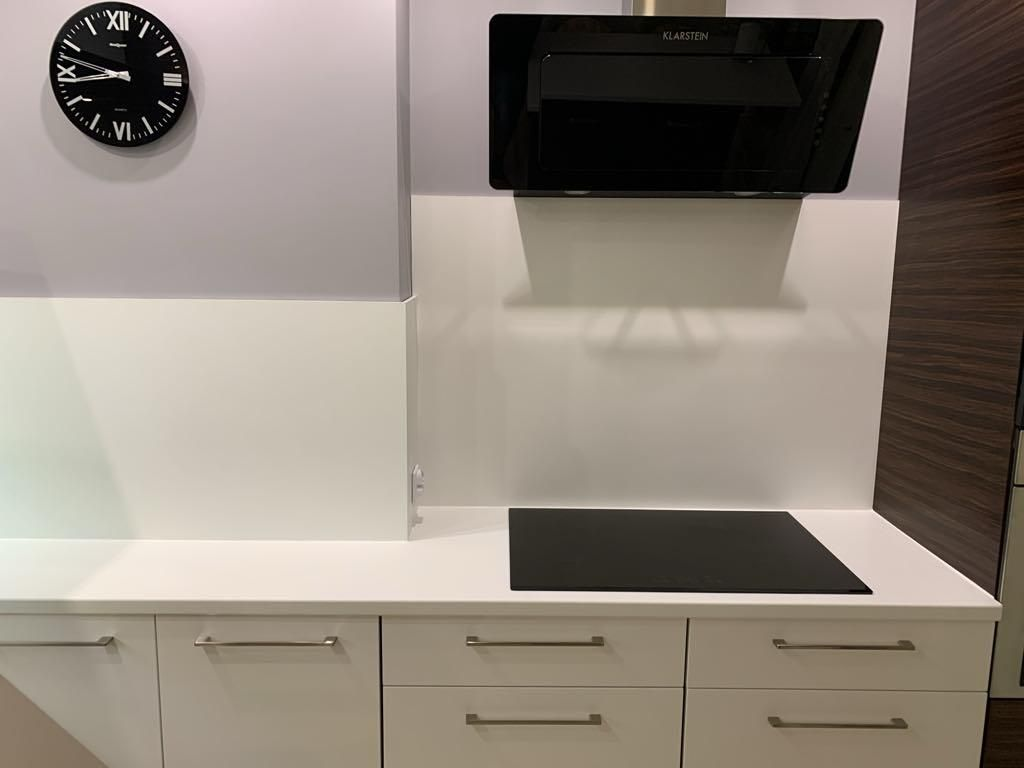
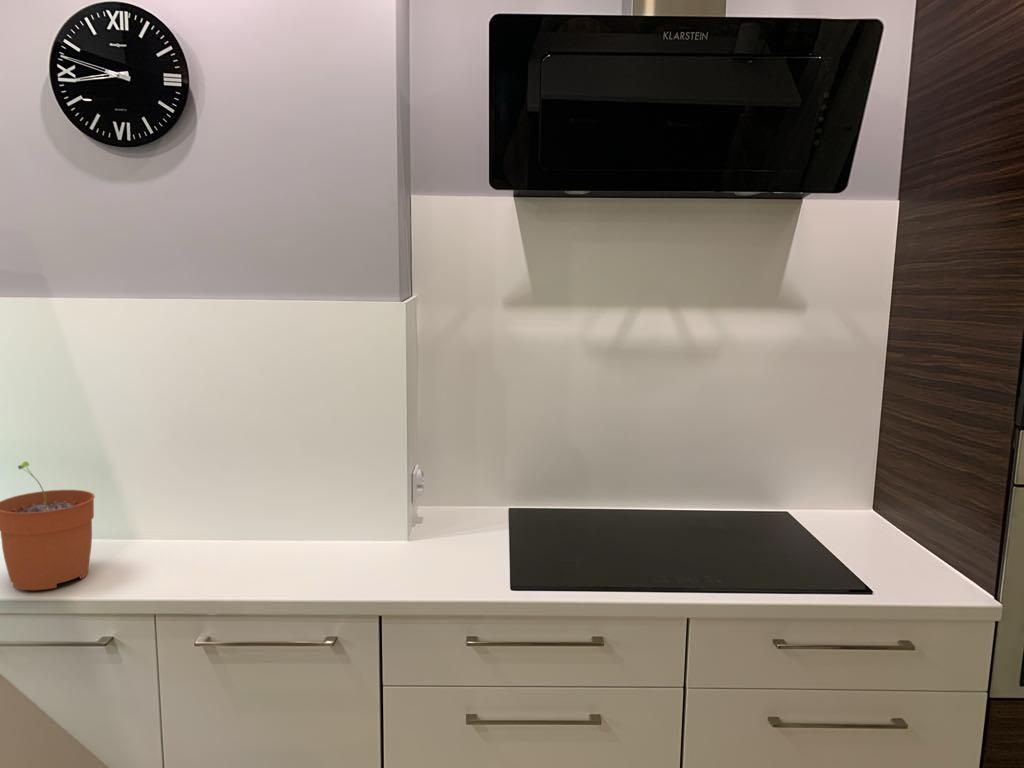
+ plant pot [0,460,96,591]
